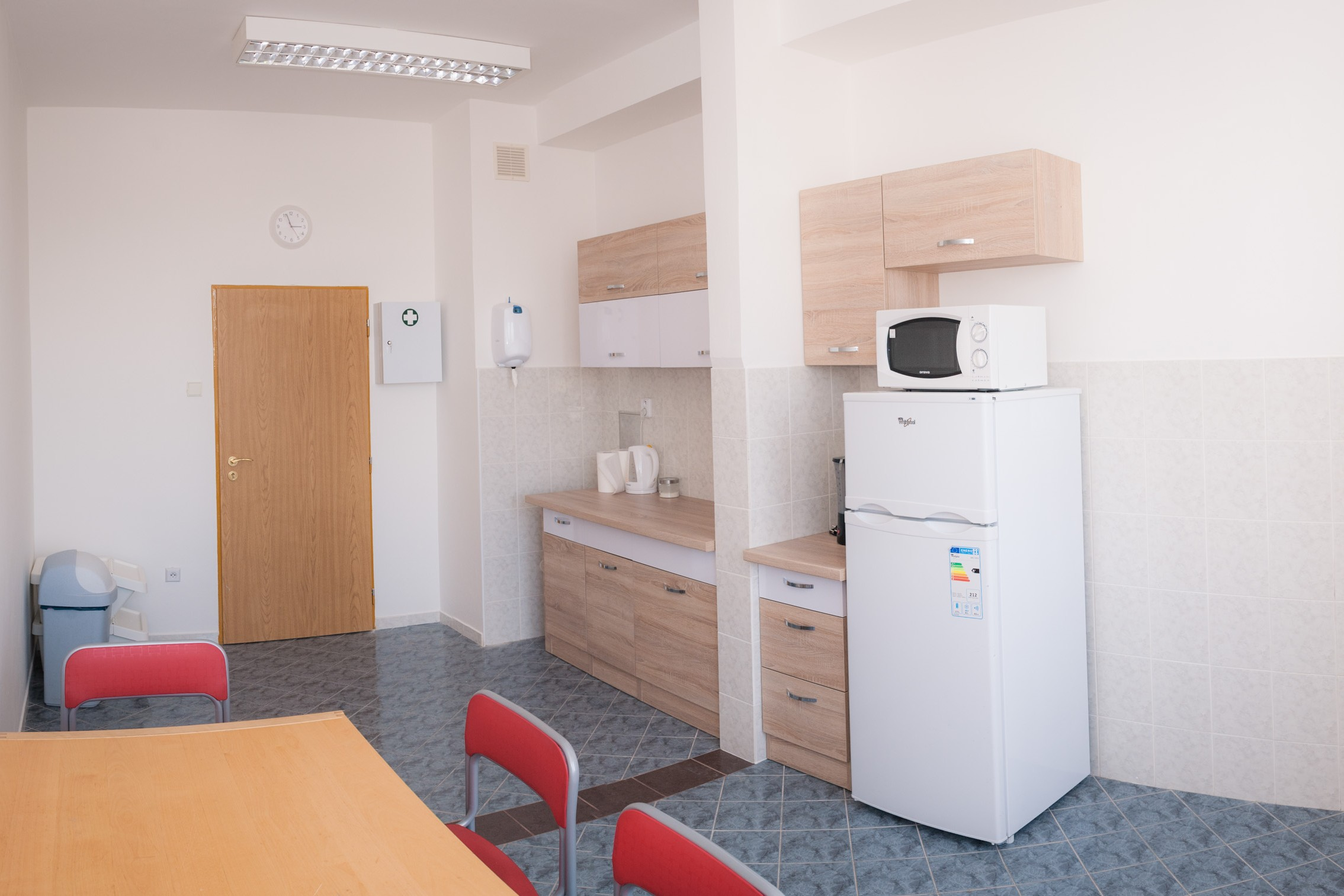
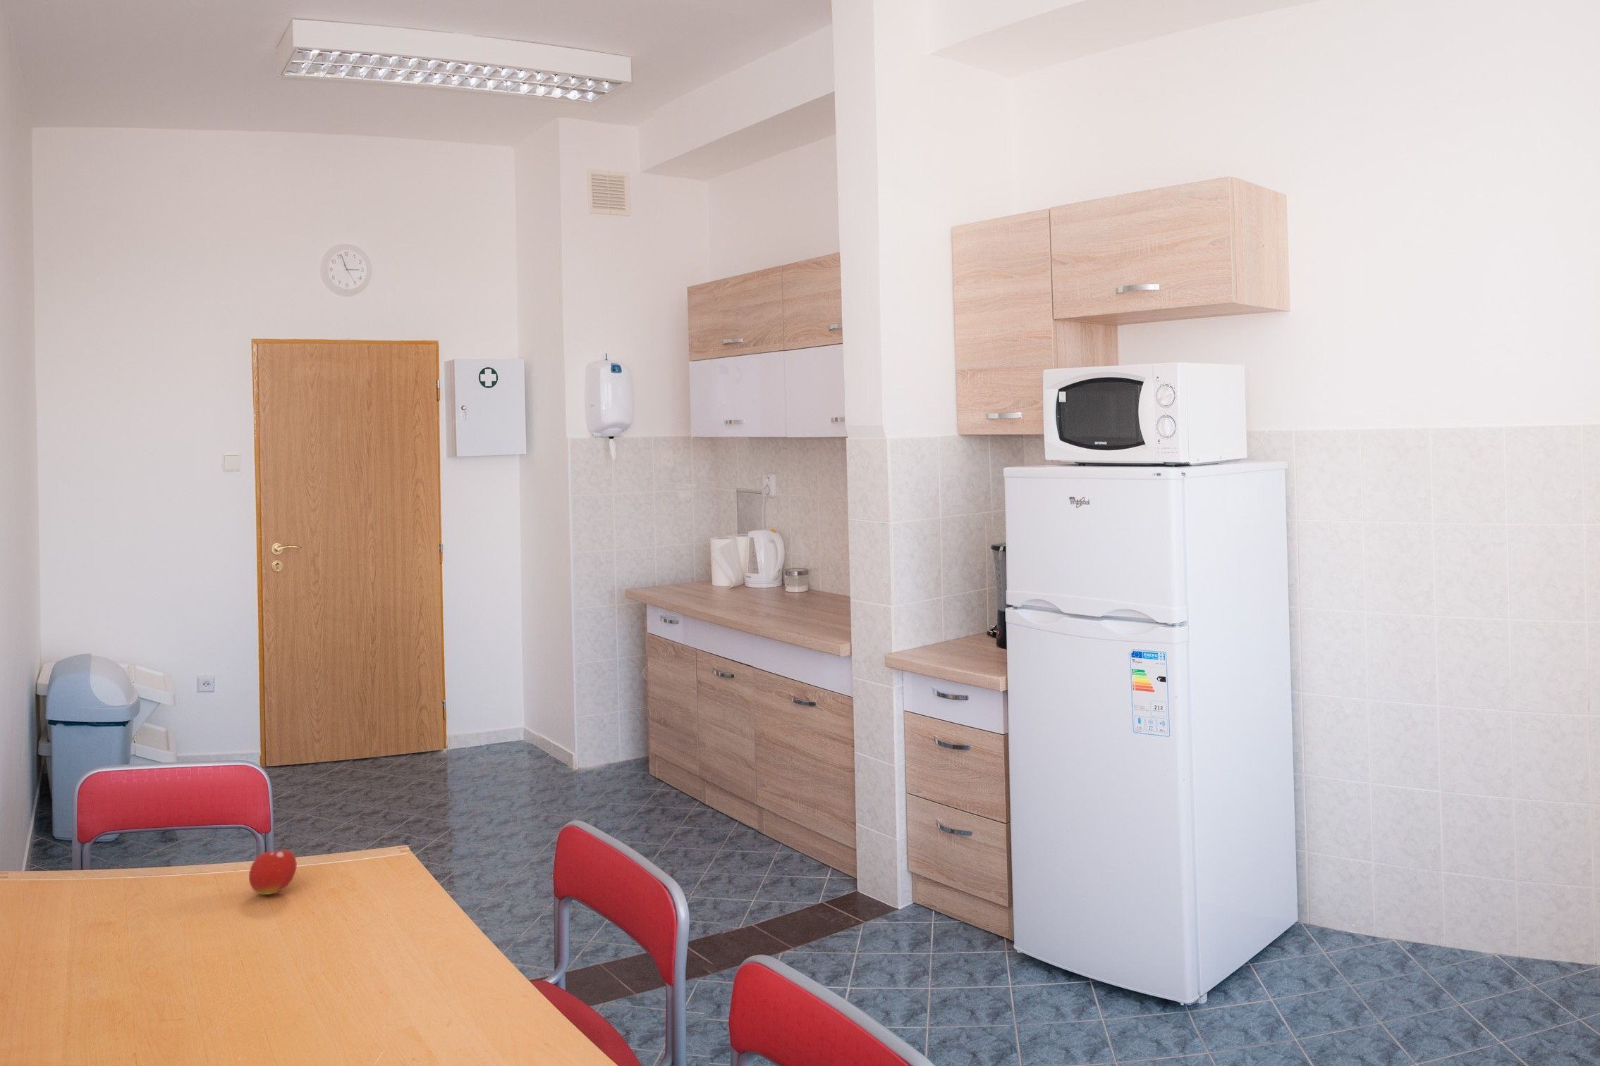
+ fruit [249,842,298,896]
